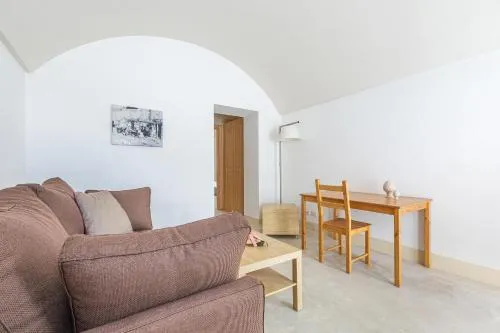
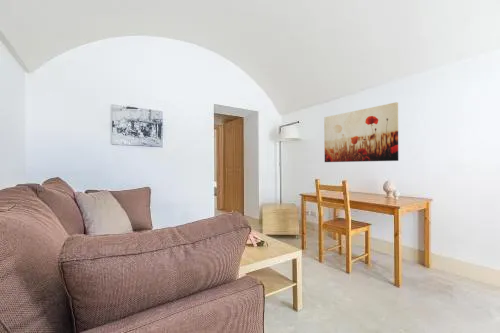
+ wall art [323,101,399,163]
